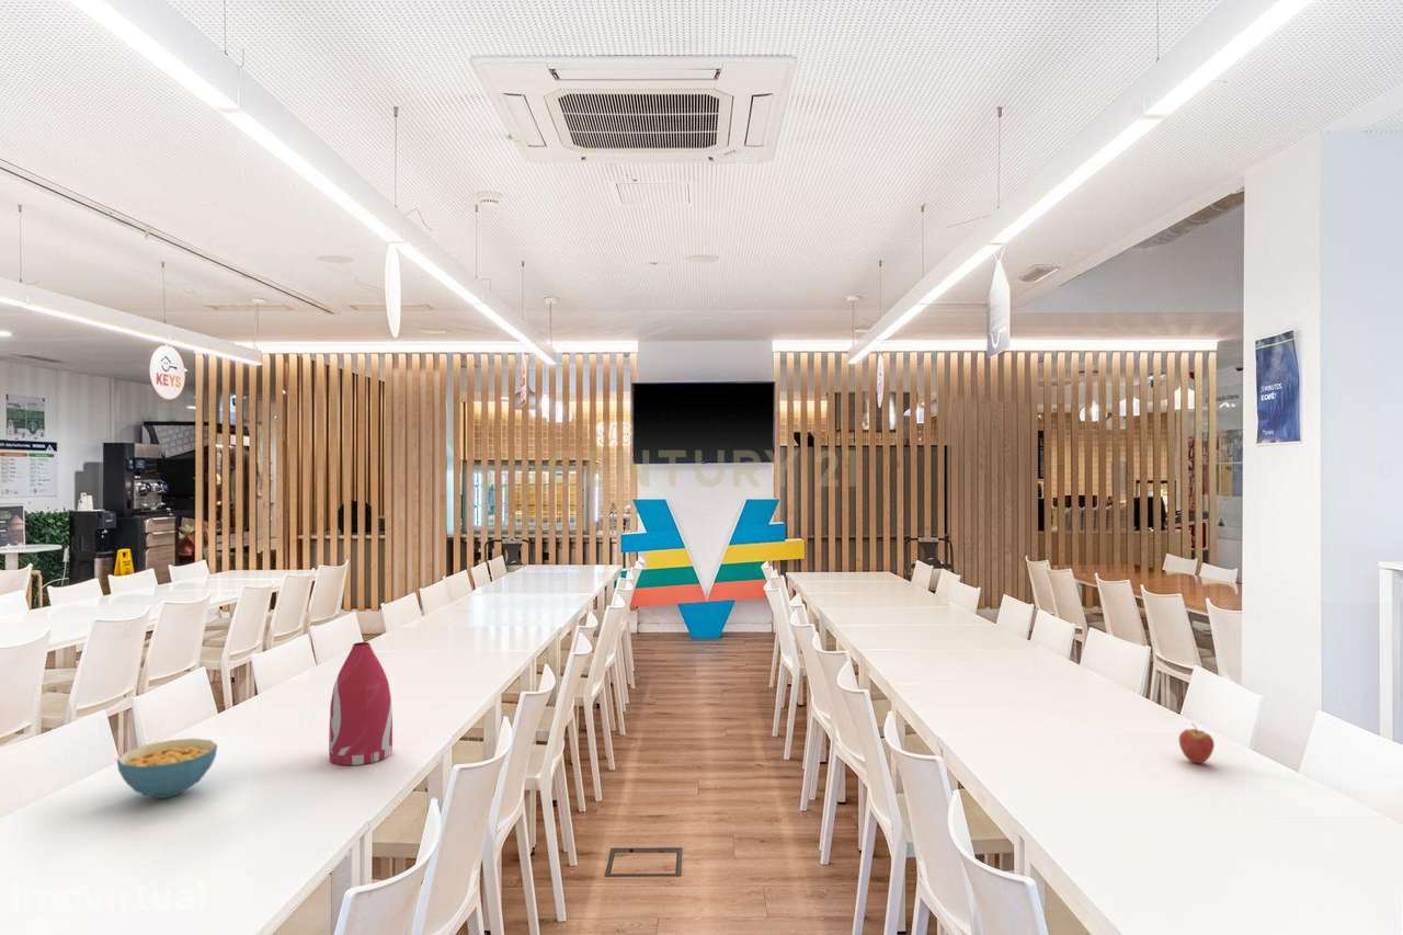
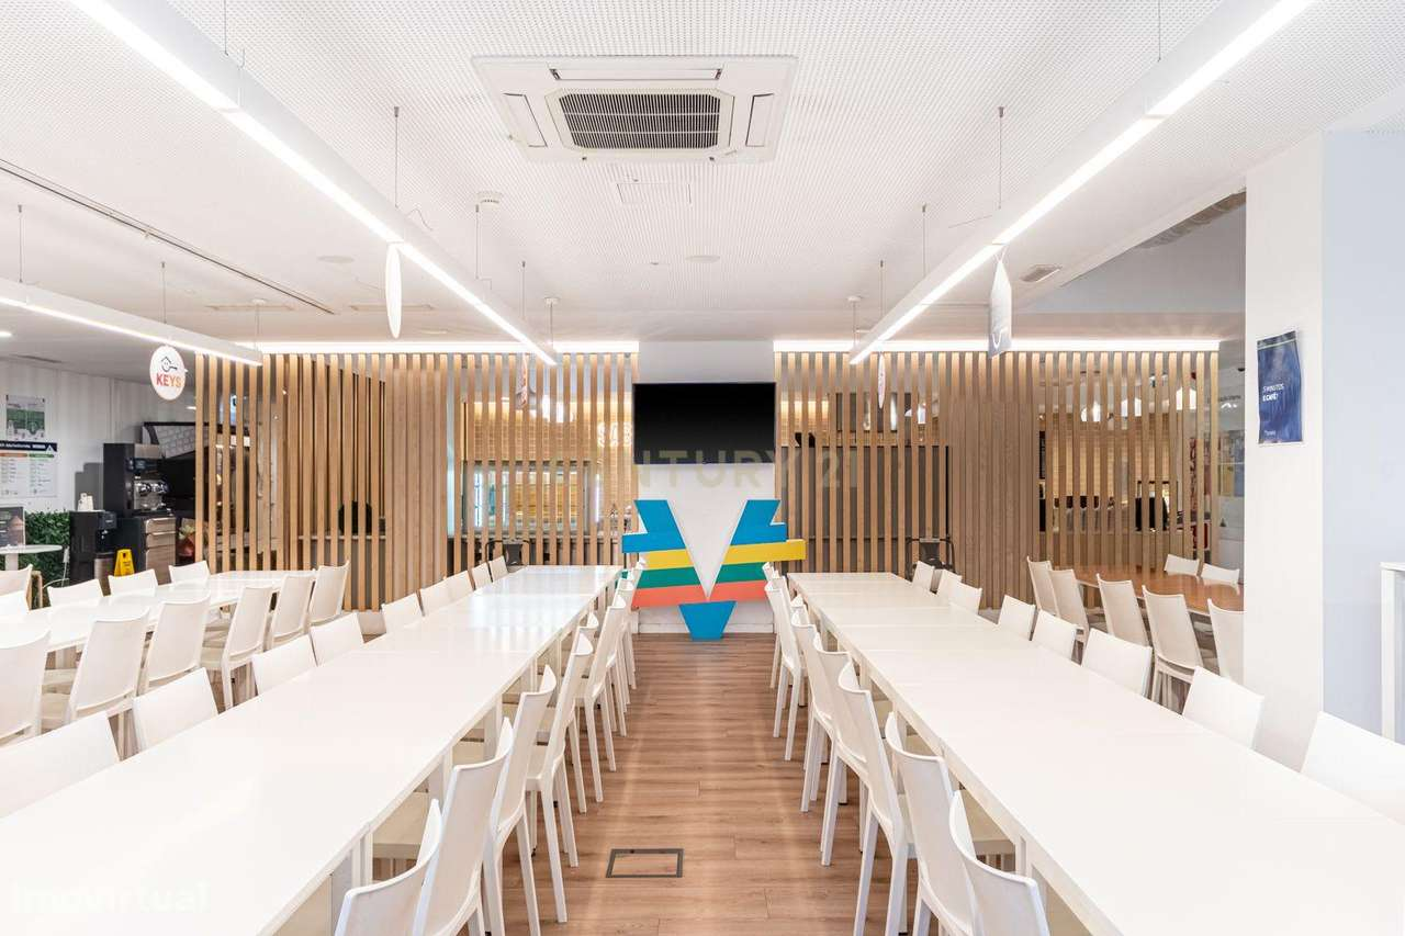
- cereal bowl [116,738,218,799]
- bottle [328,641,393,766]
- fruit [1178,722,1216,764]
